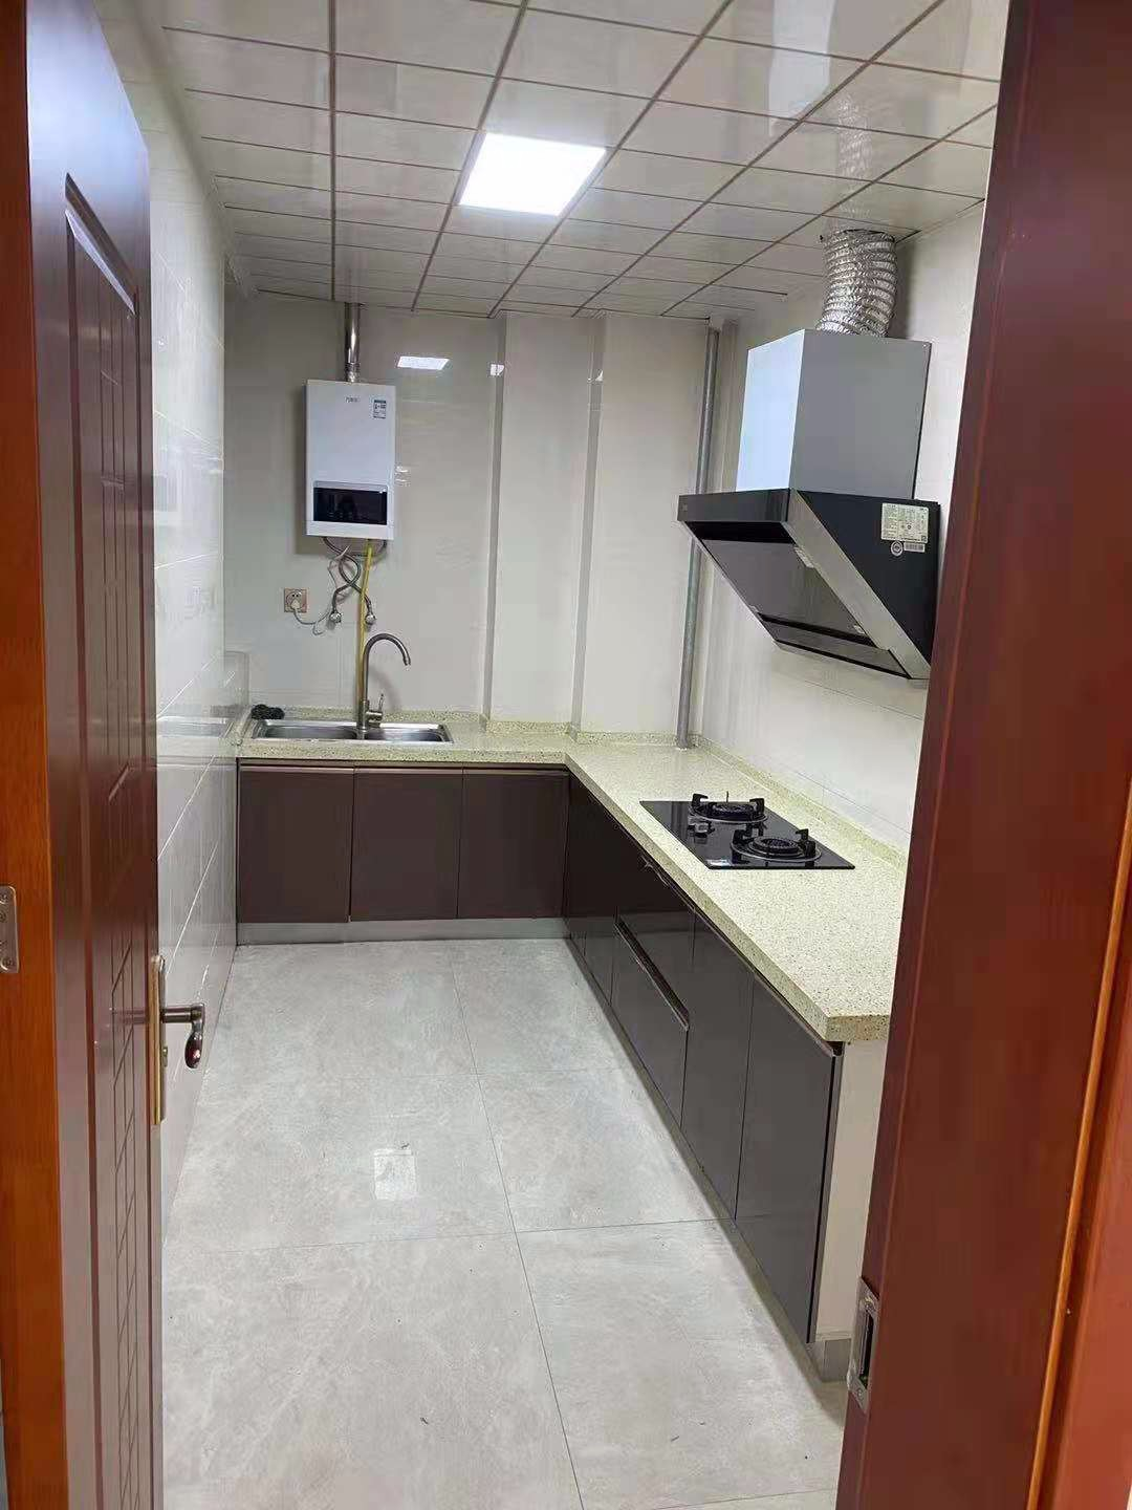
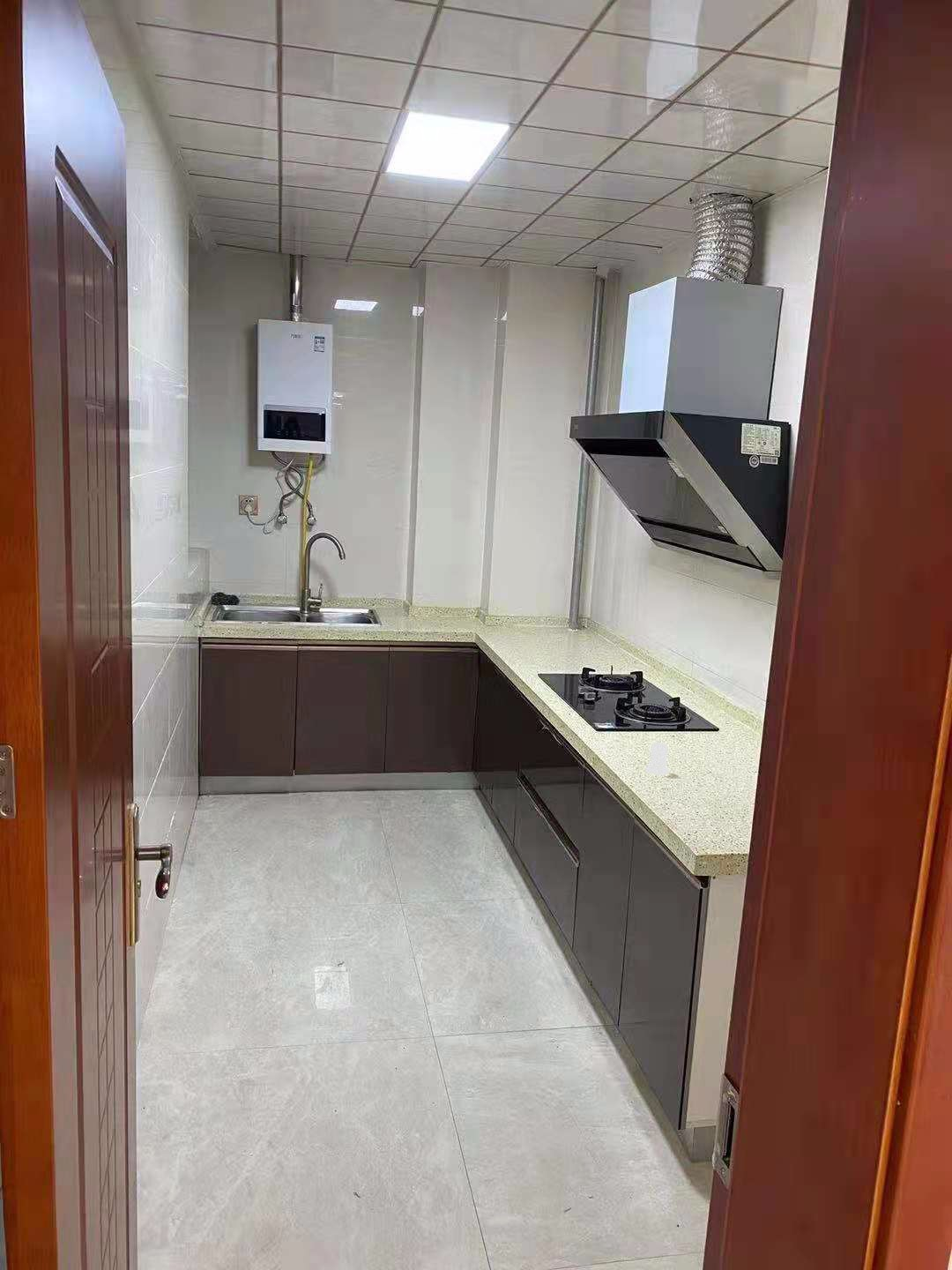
+ salt shaker [644,741,670,776]
